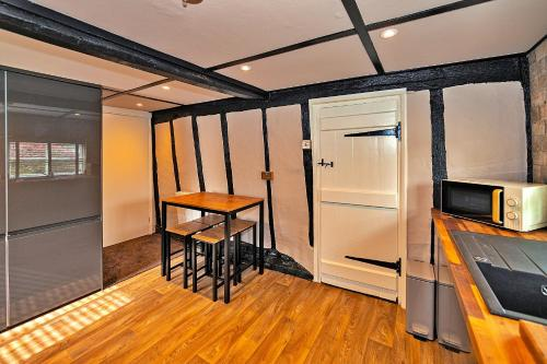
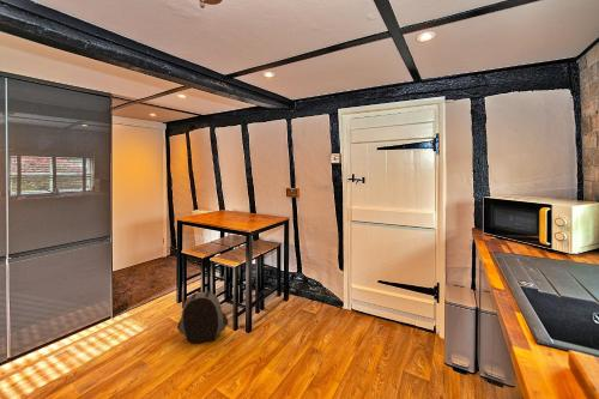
+ backpack [176,290,229,344]
